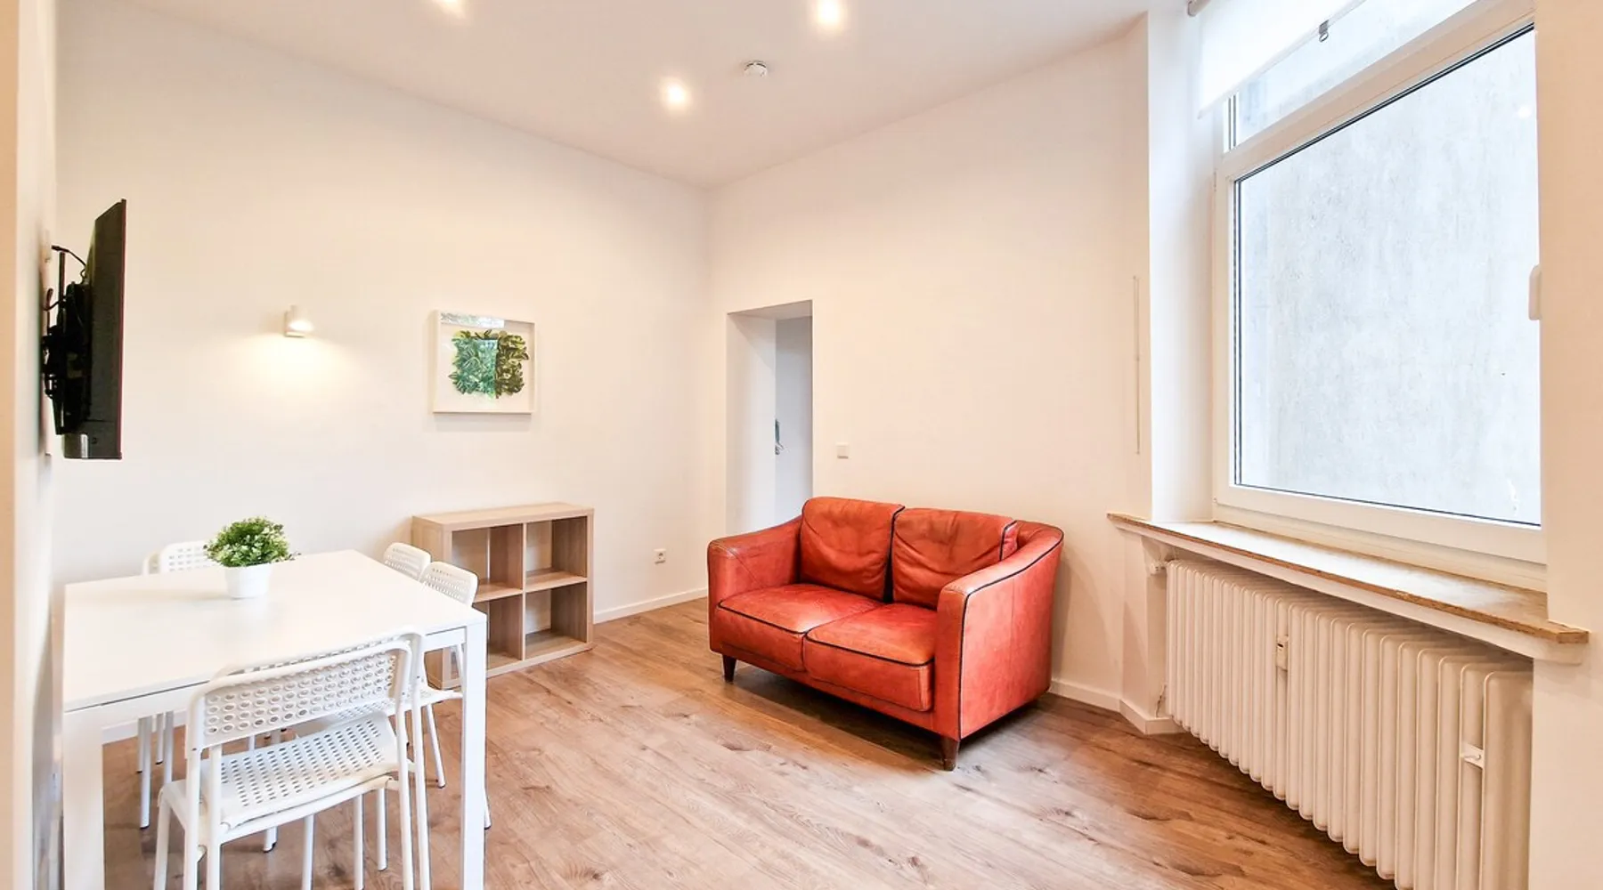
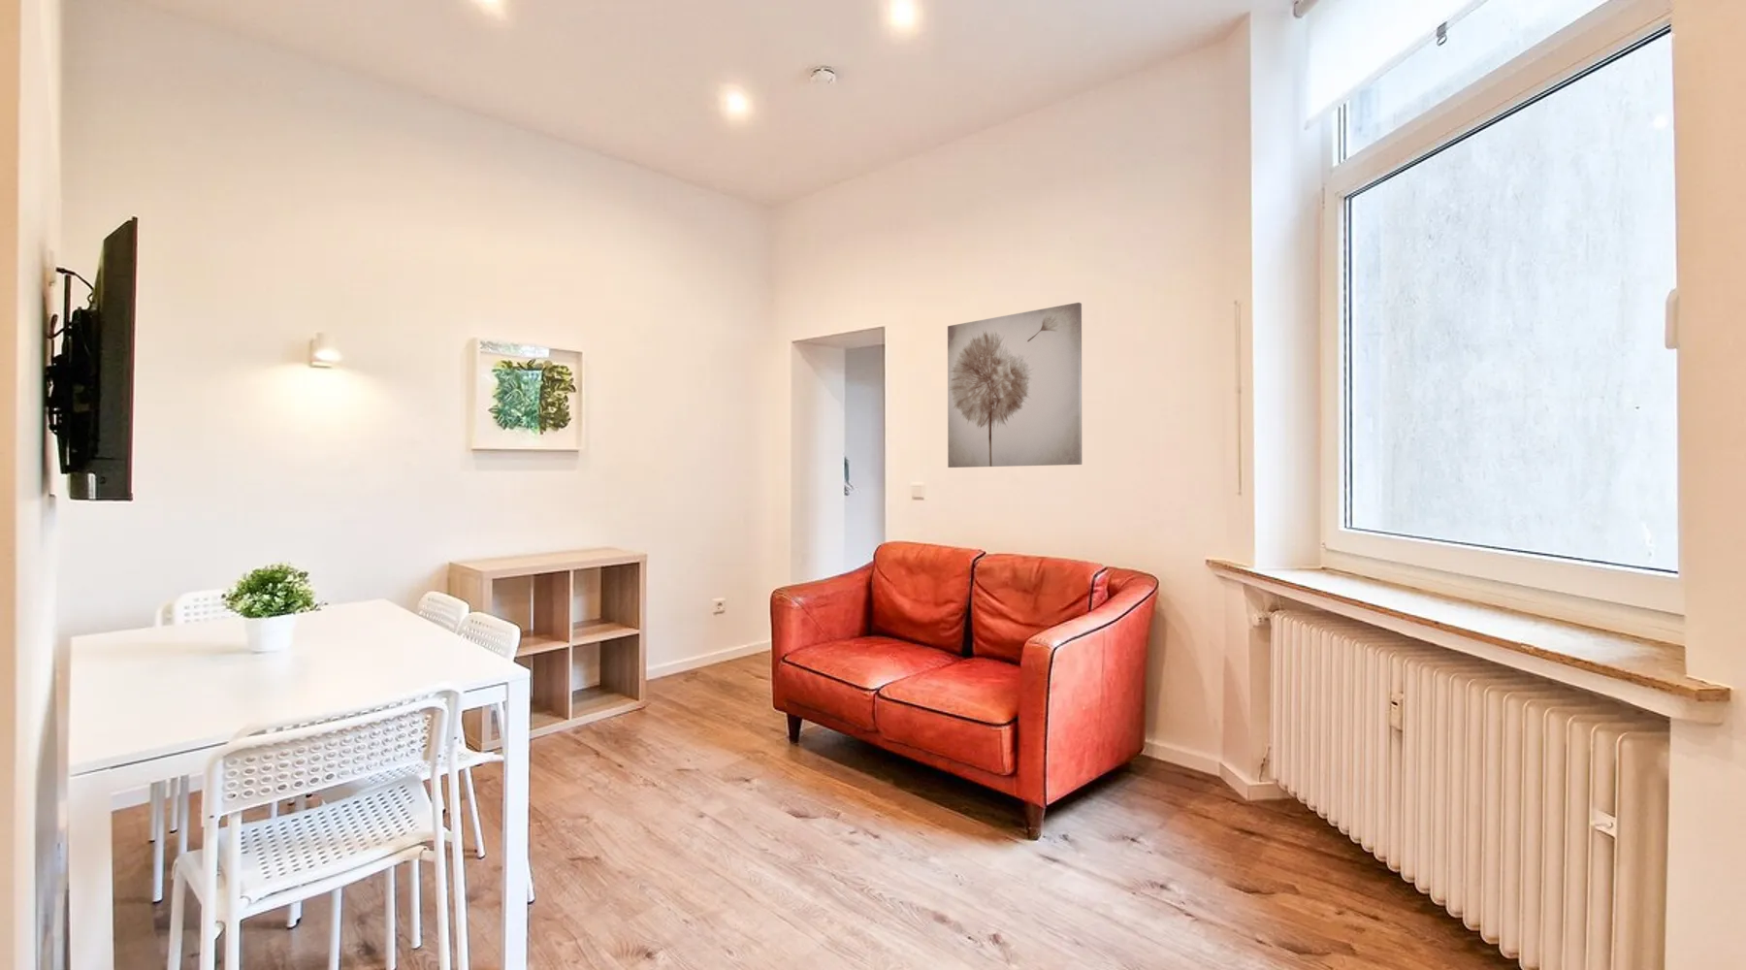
+ wall art [947,302,1082,468]
